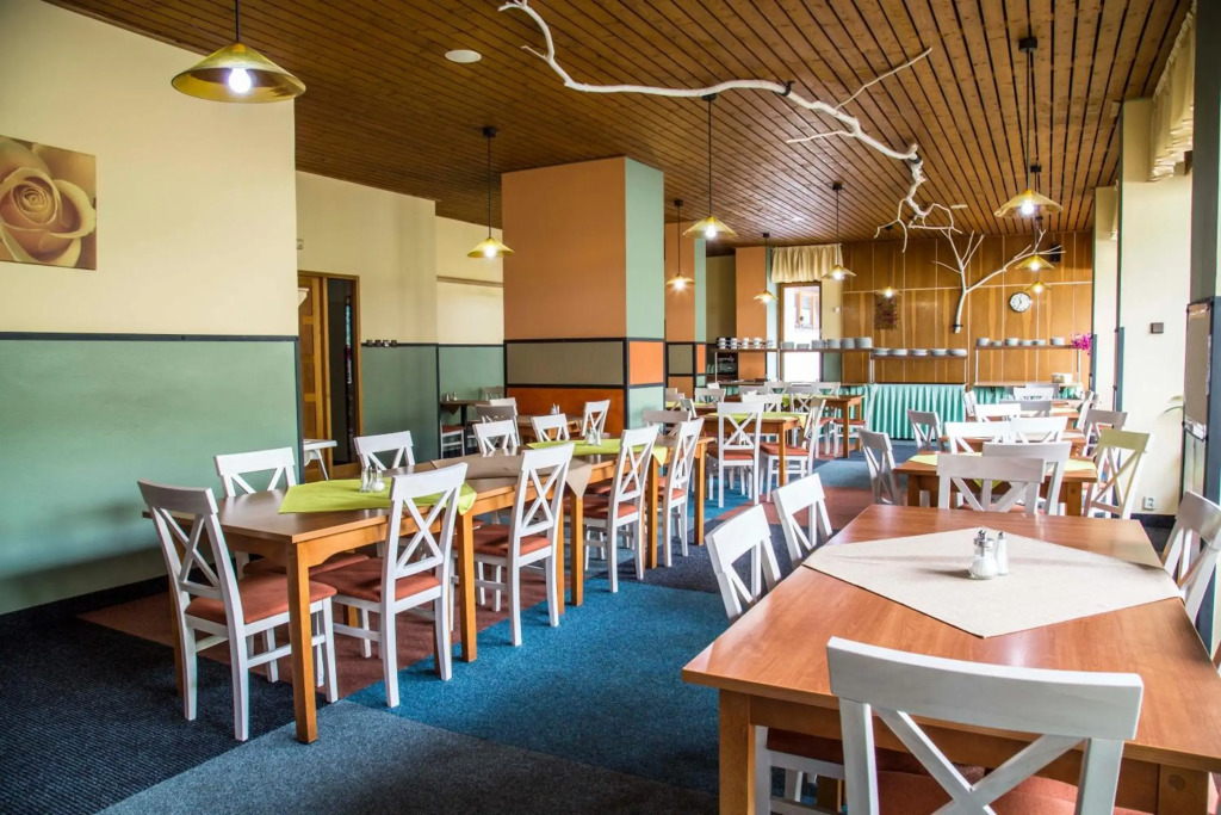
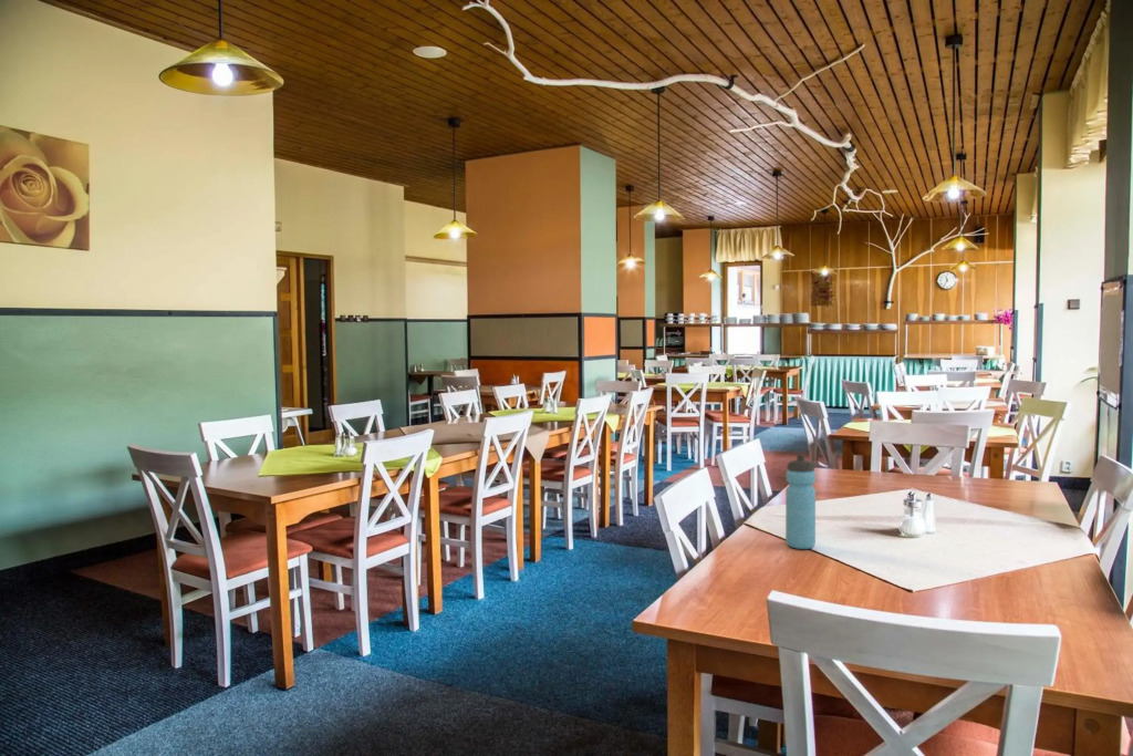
+ water bottle [784,454,817,550]
